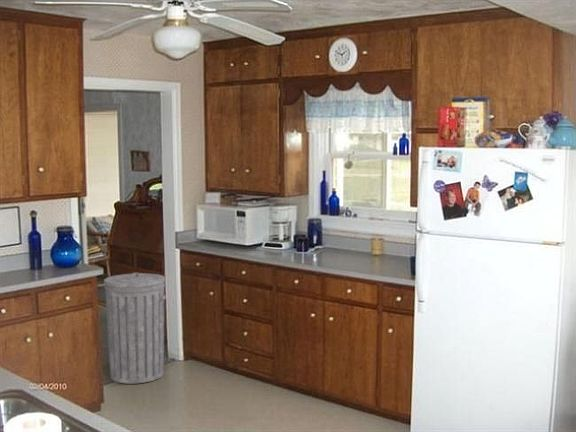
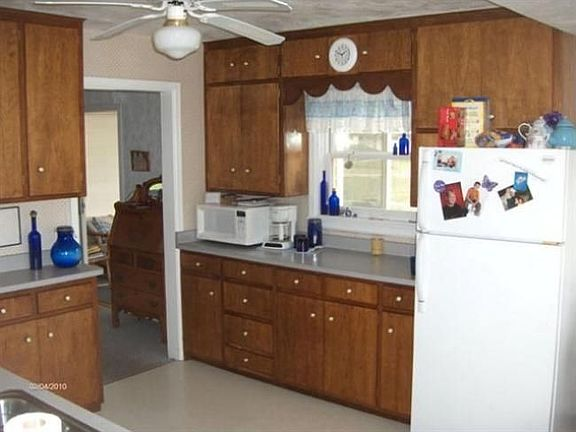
- trash can [103,272,167,385]
